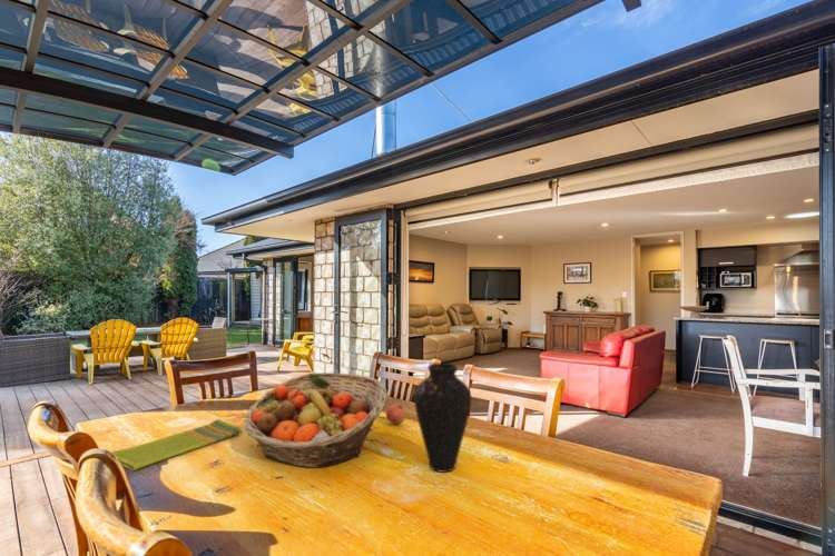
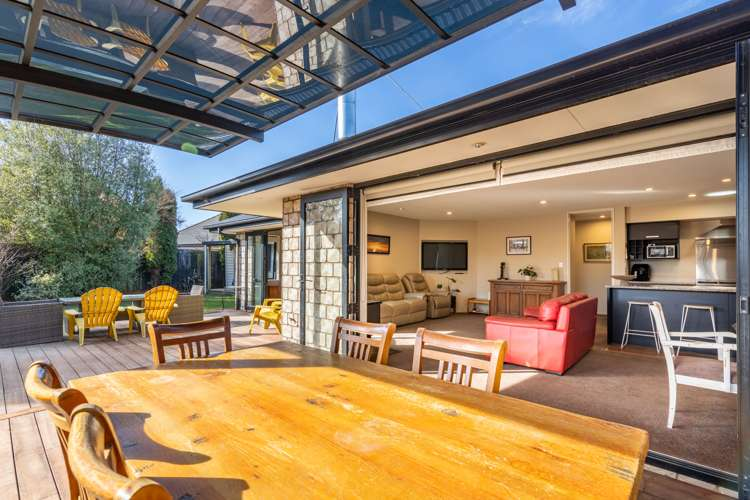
- dish towel [111,418,243,471]
- vase [413,363,472,474]
- fruit basket [244,371,389,469]
- pomegranate [385,404,406,425]
